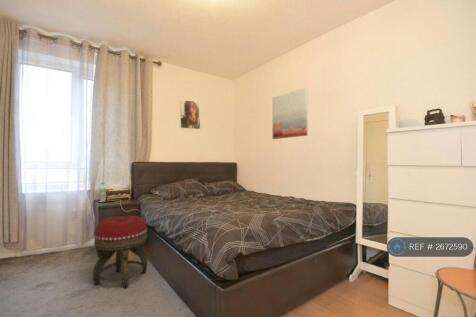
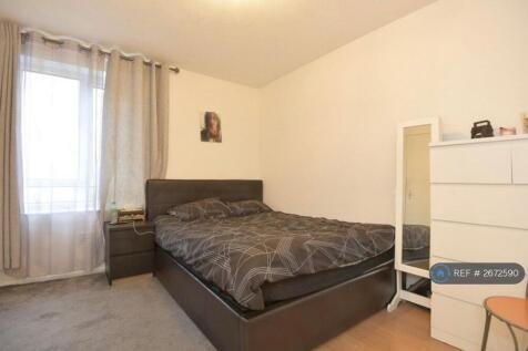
- footstool [92,215,148,289]
- wall art [271,86,308,140]
